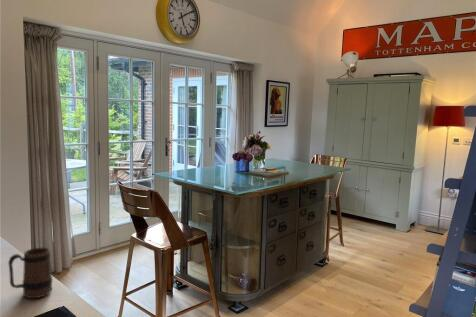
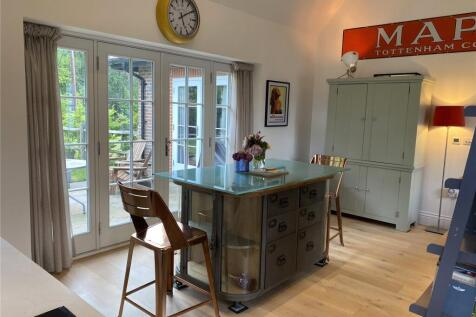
- mug [7,247,53,299]
